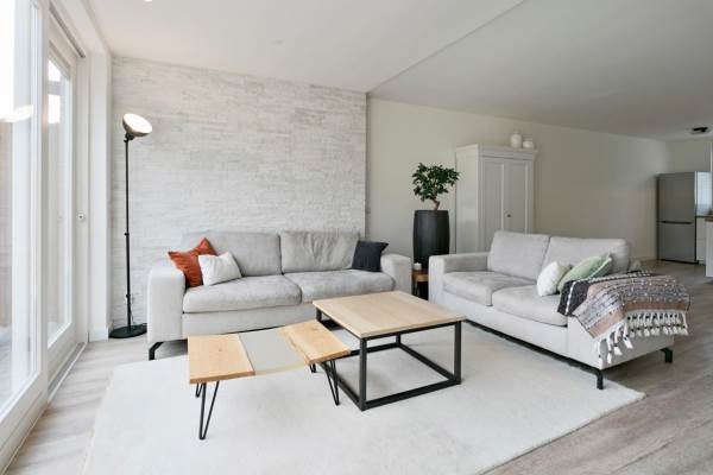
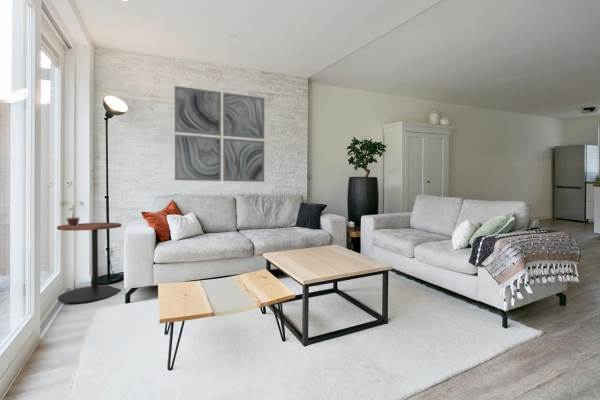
+ wall art [174,85,265,183]
+ potted plant [59,201,87,227]
+ side table [56,222,122,304]
